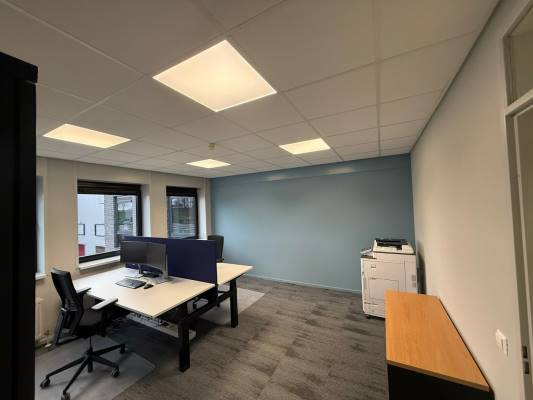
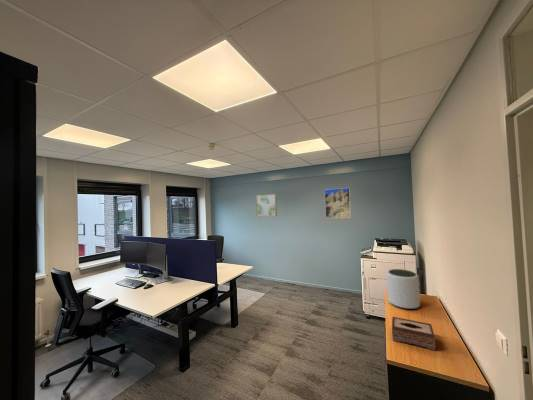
+ wall art [255,193,278,218]
+ tissue box [391,316,436,351]
+ plant pot [385,268,421,310]
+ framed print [324,187,352,219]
